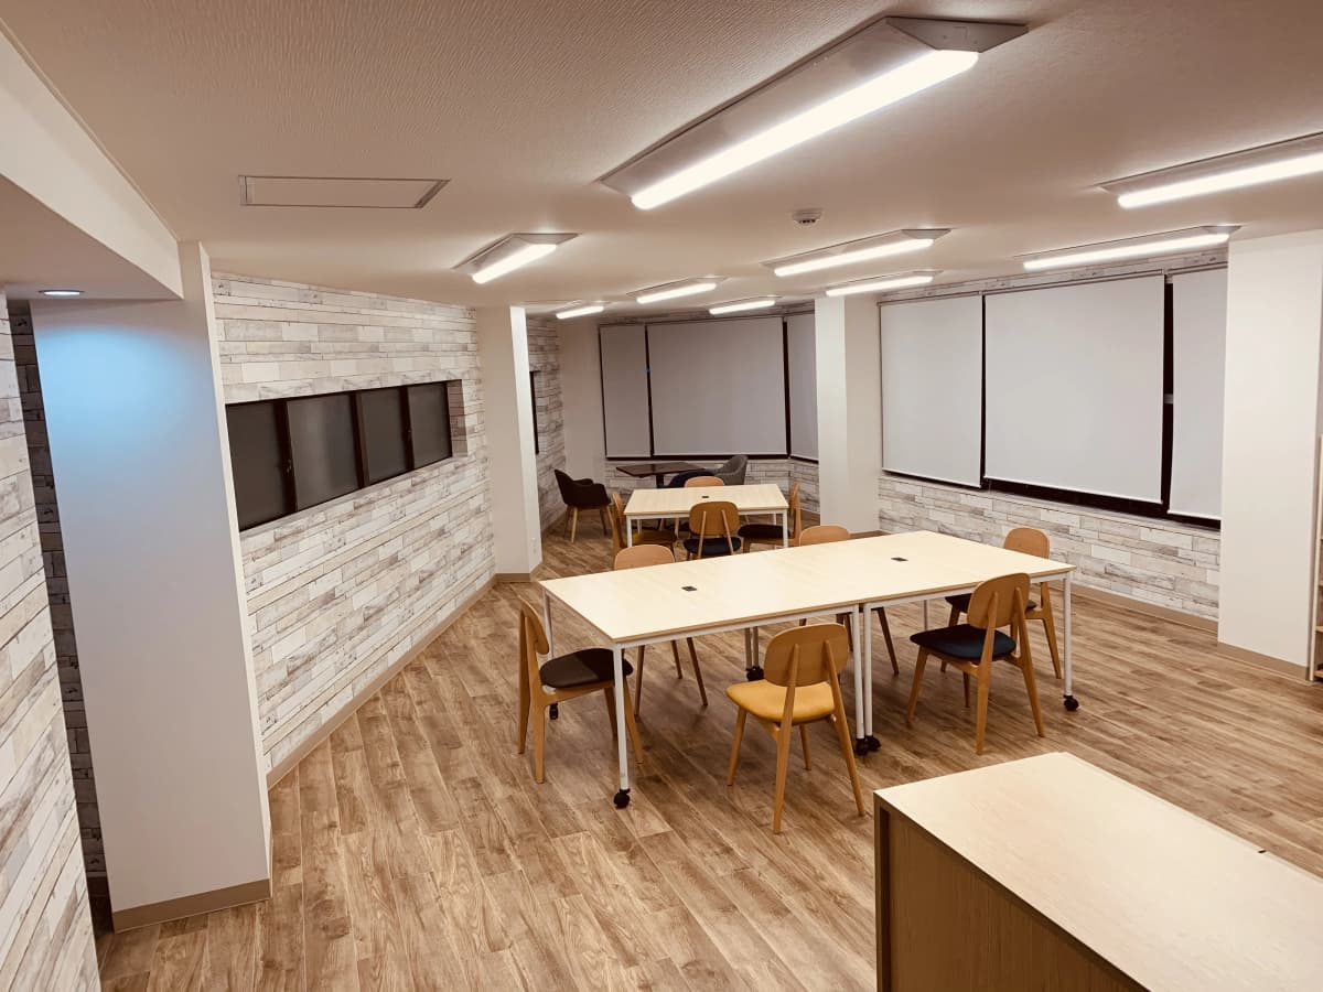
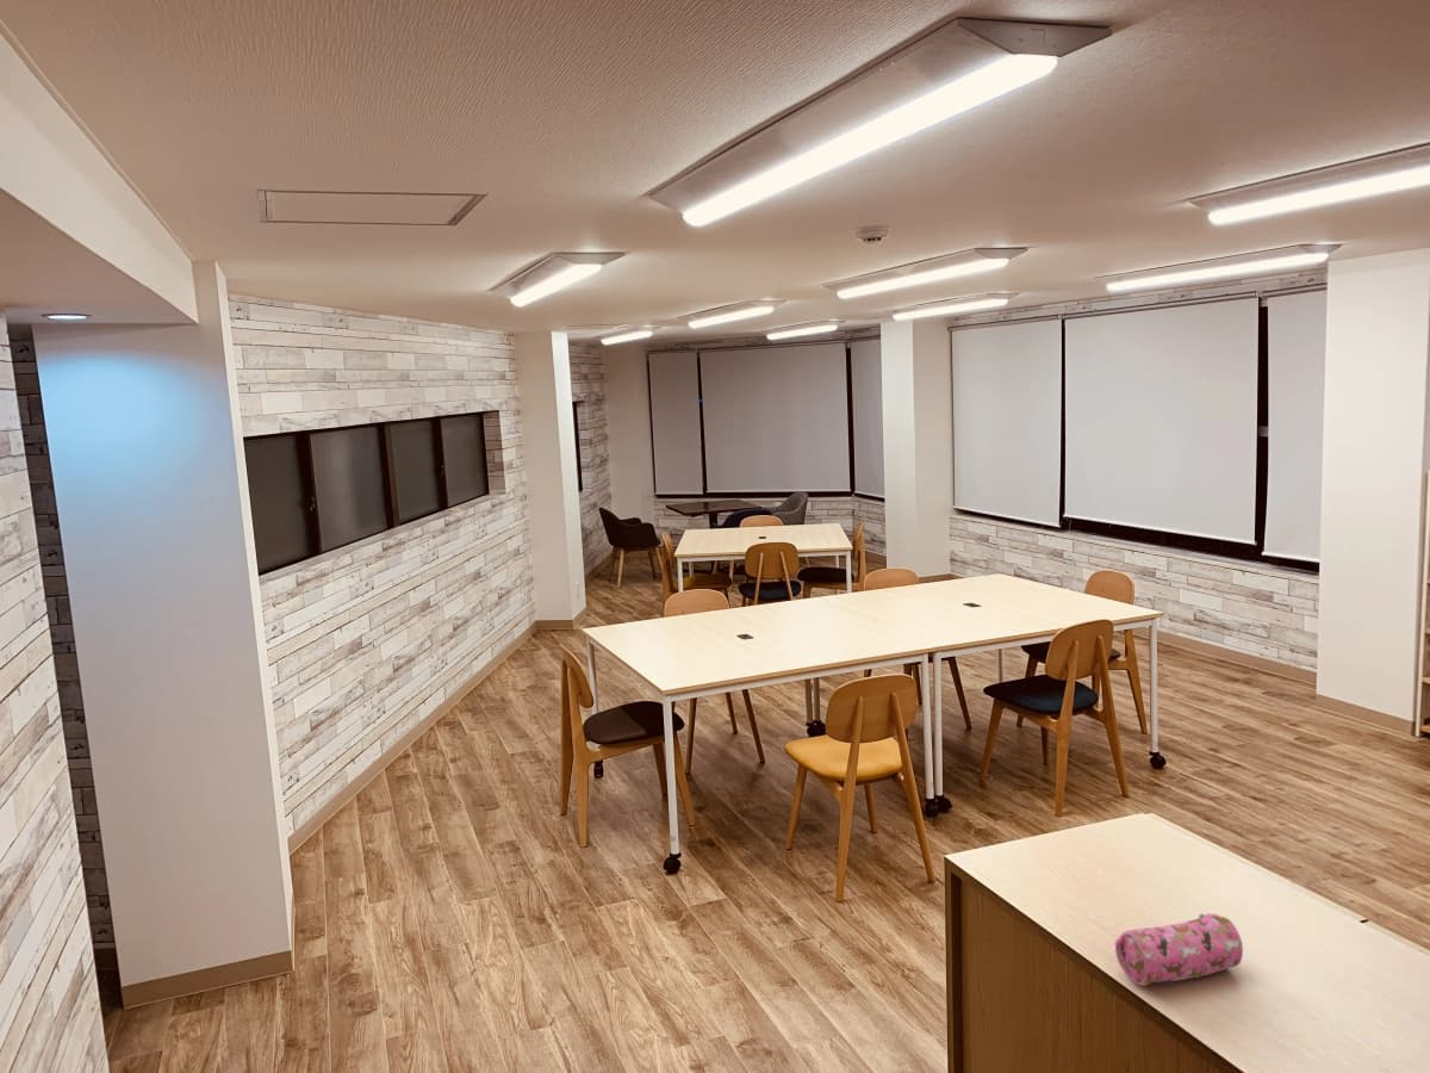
+ pencil case [1114,912,1244,987]
